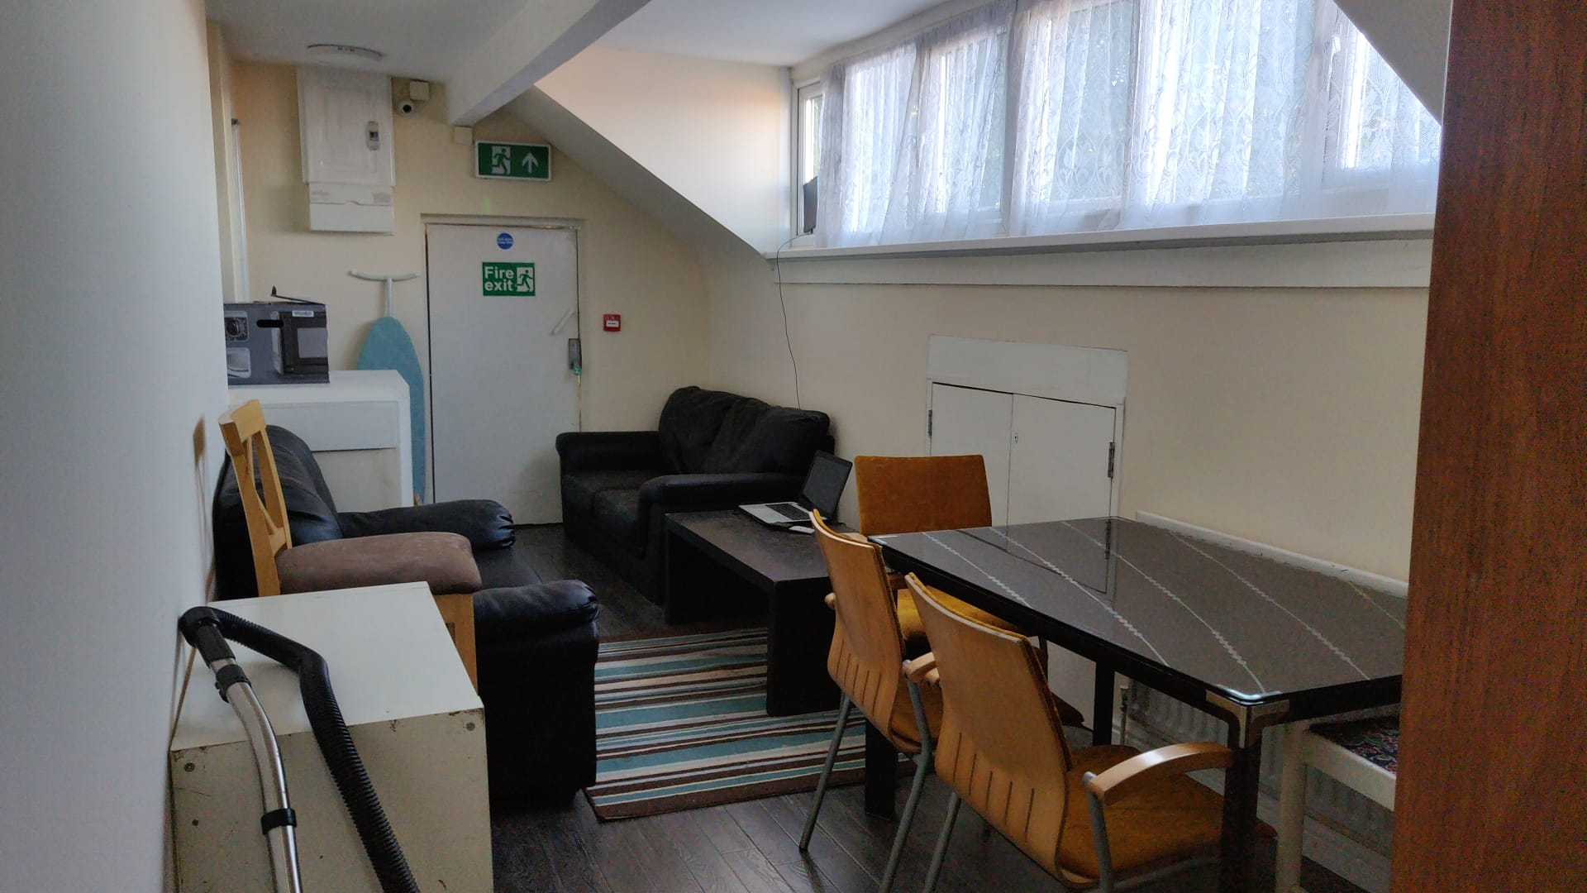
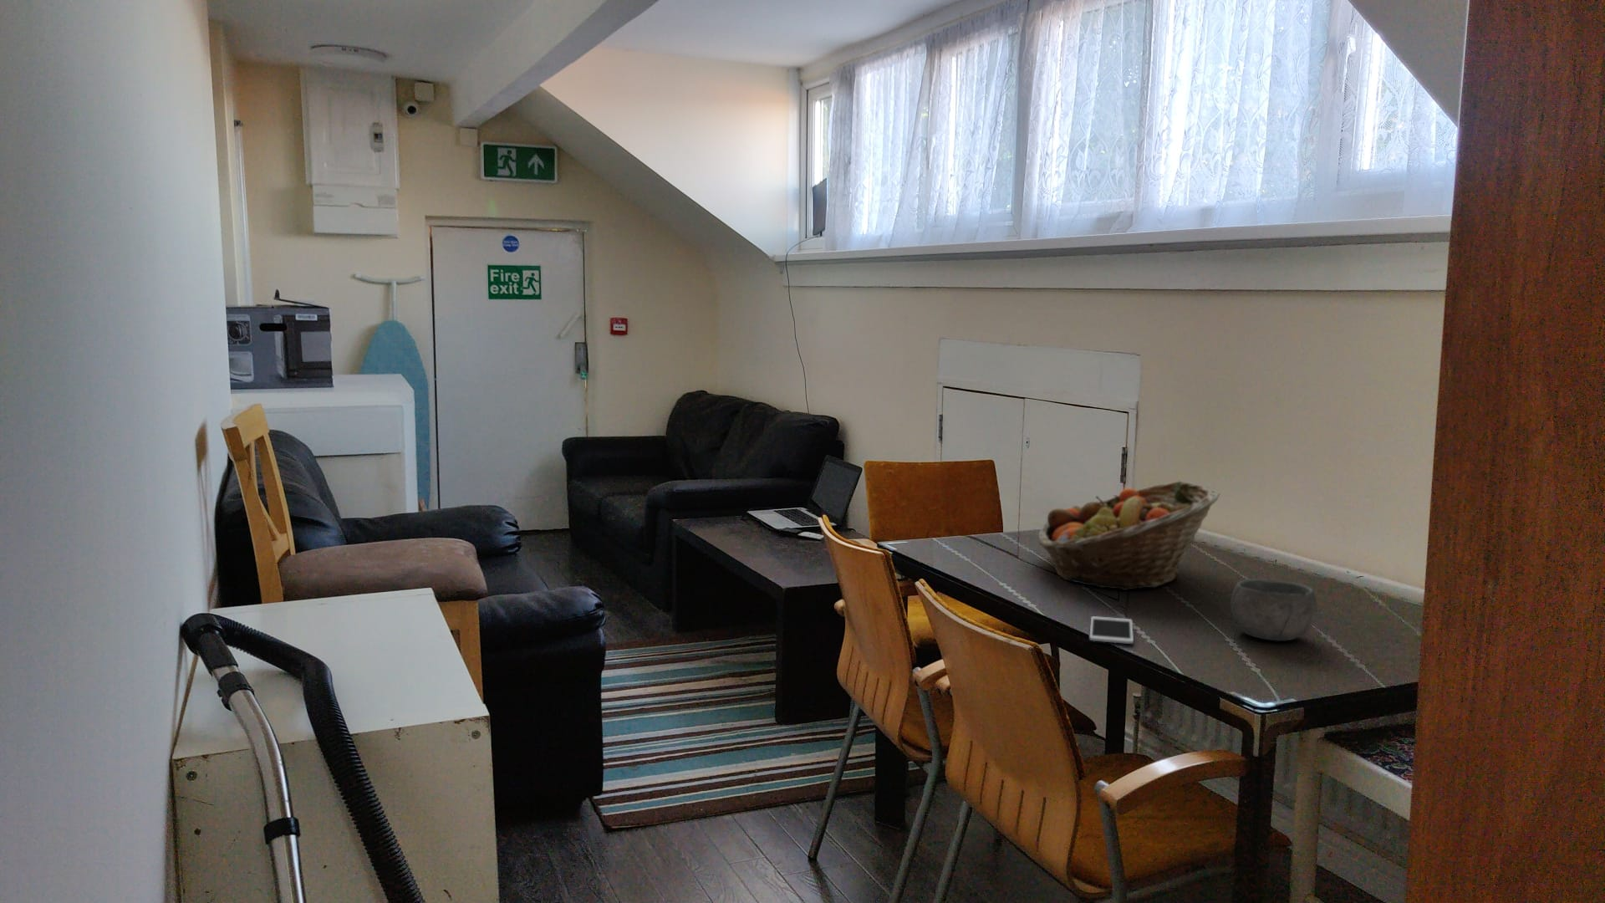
+ fruit basket [1037,481,1220,591]
+ cell phone [1088,615,1134,645]
+ bowl [1230,578,1318,642]
